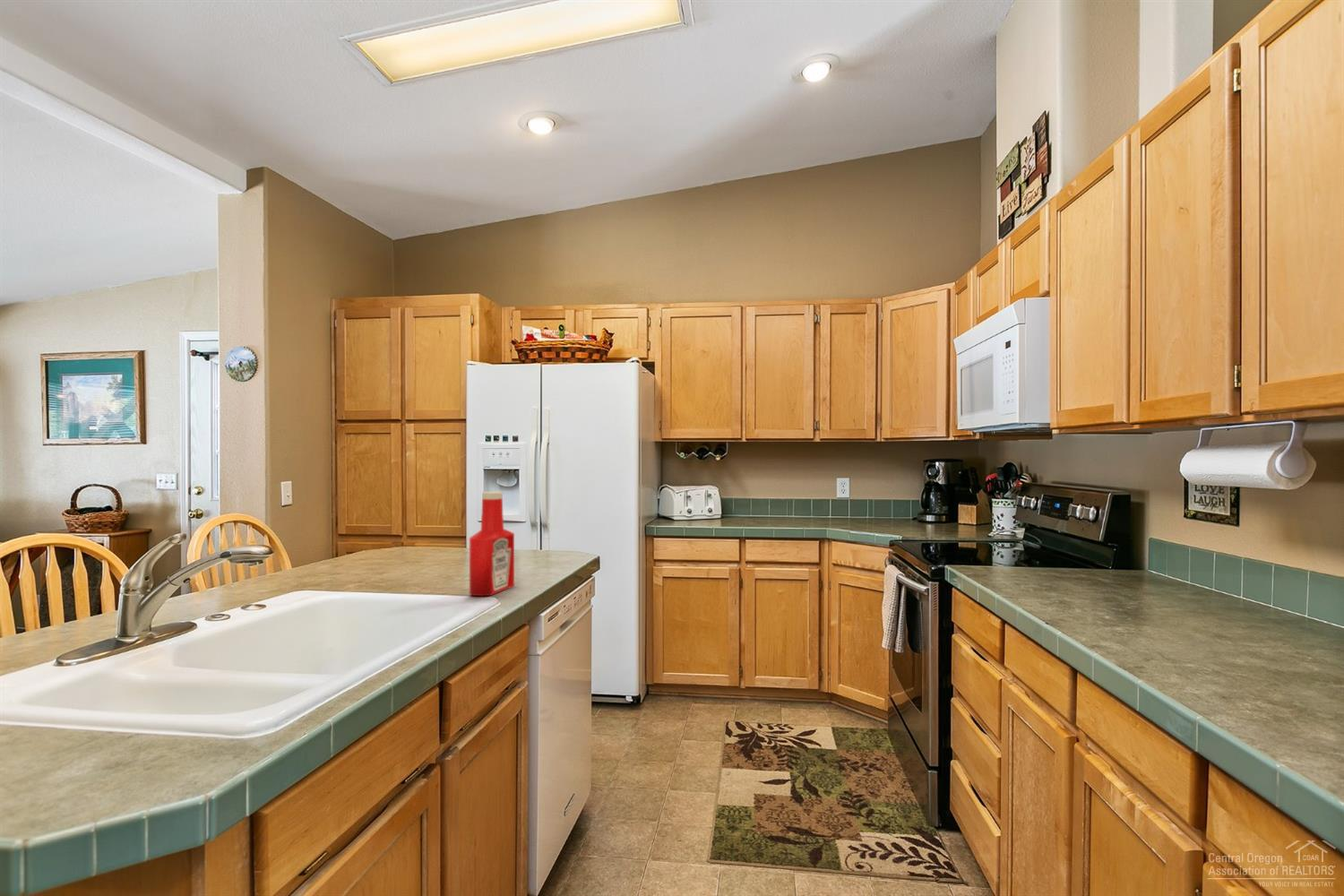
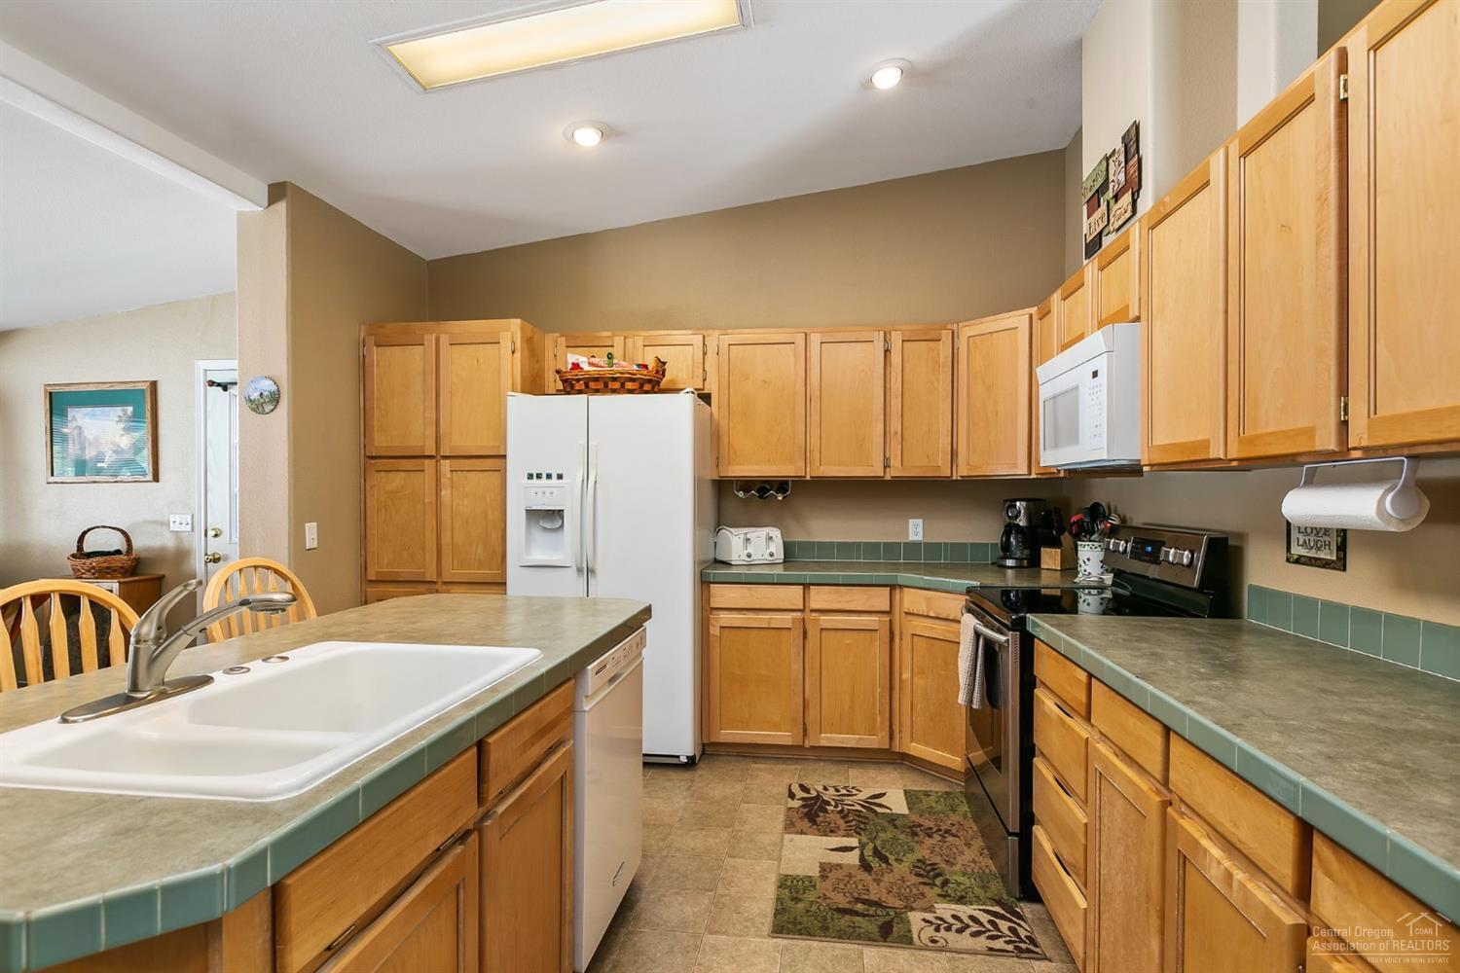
- soap bottle [469,491,515,597]
